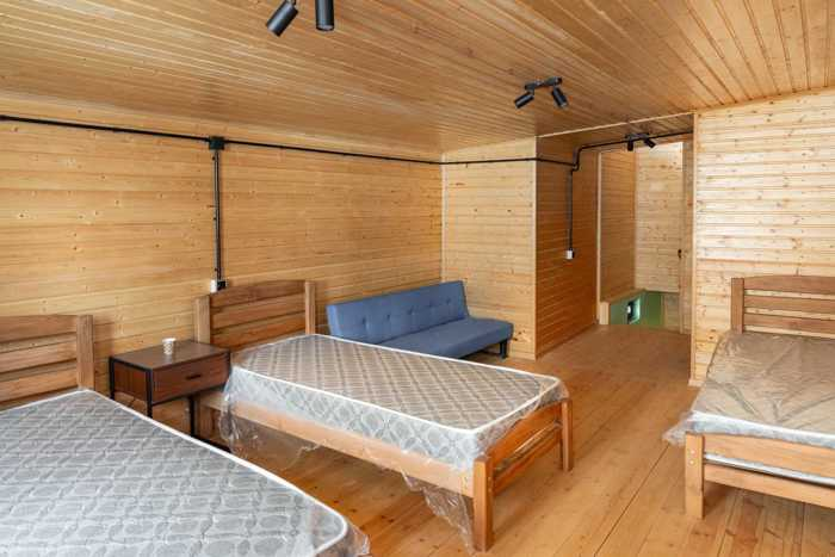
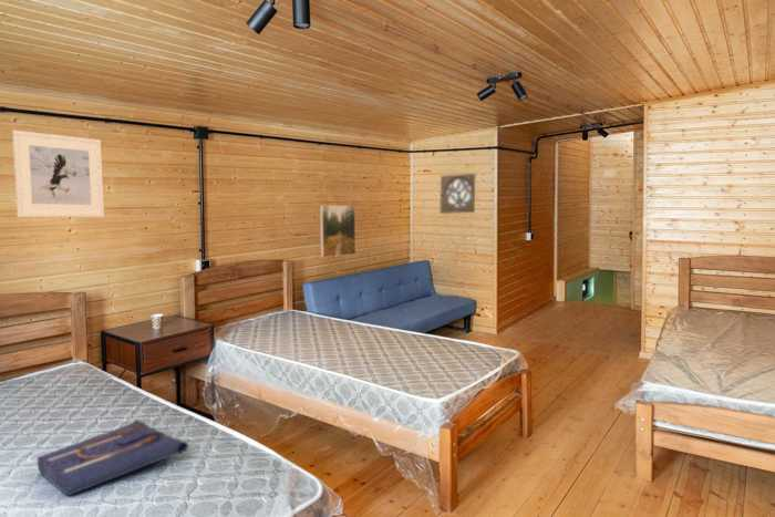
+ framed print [11,130,105,218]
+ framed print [319,204,356,258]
+ tote bag [37,418,189,497]
+ wall ornament [438,173,476,215]
